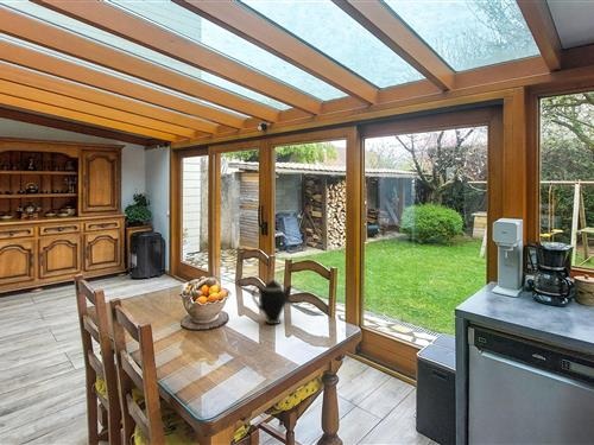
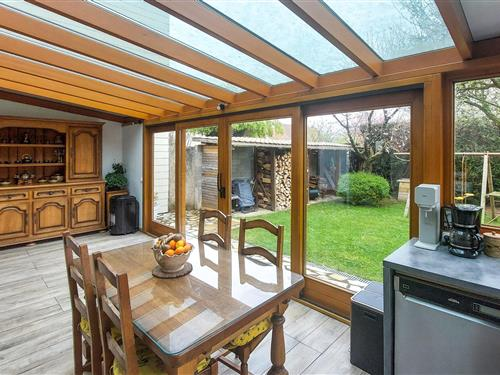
- teapot [251,276,295,325]
